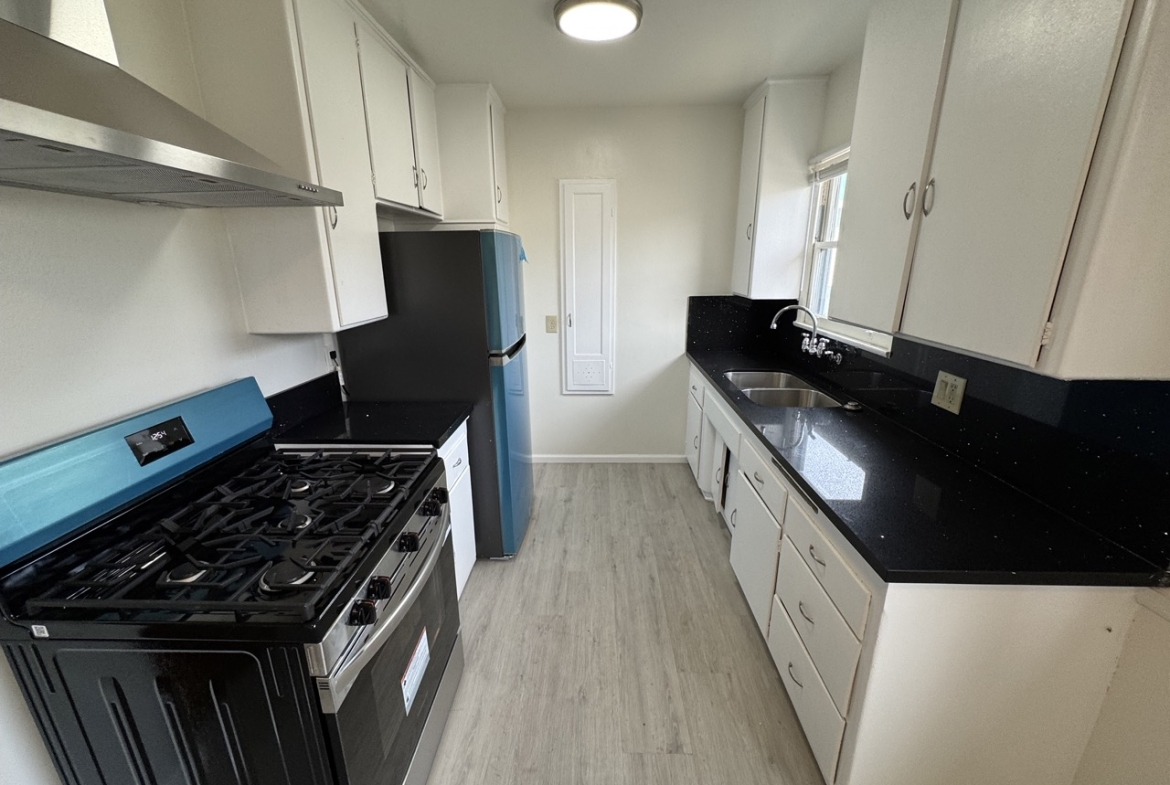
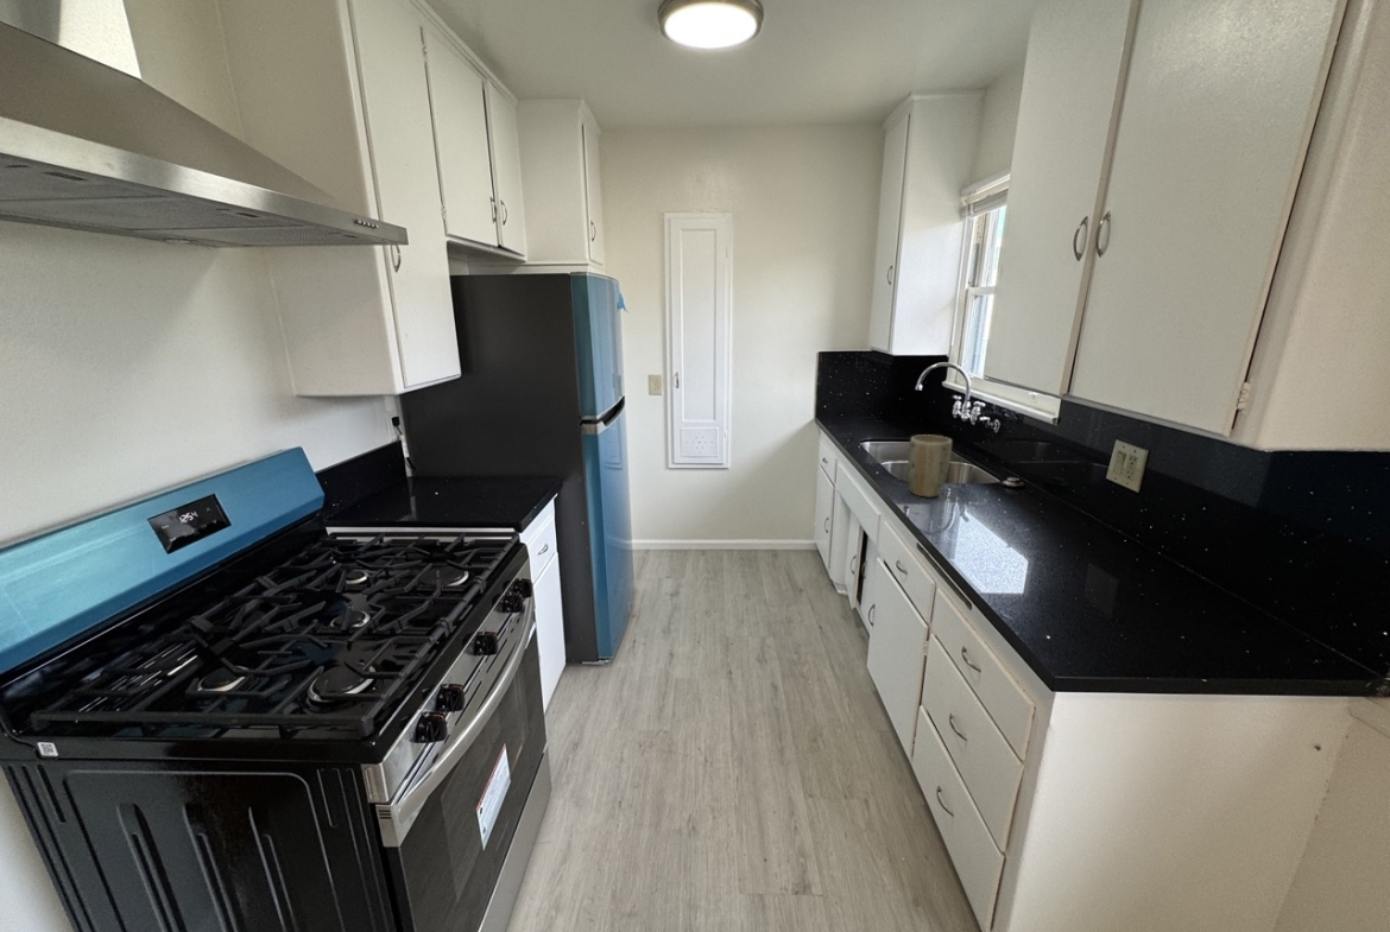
+ plant pot [906,433,953,499]
